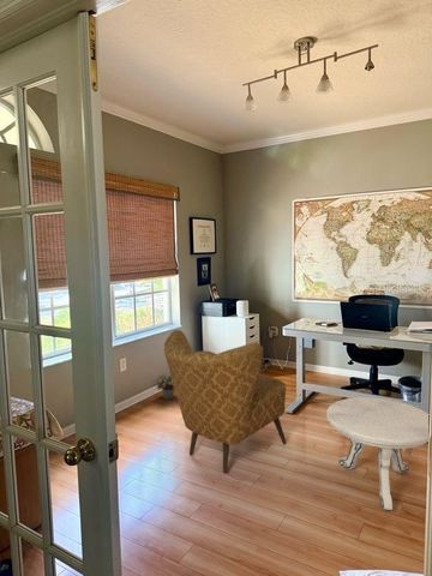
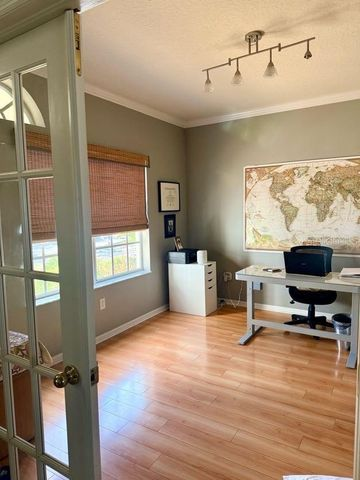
- side table [325,396,430,511]
- potted plant [150,373,175,401]
- armchair [163,329,287,474]
